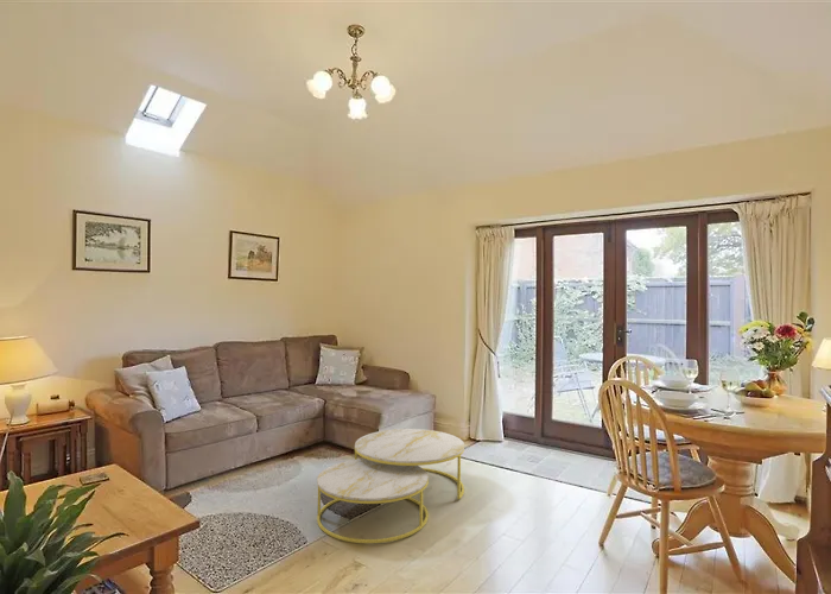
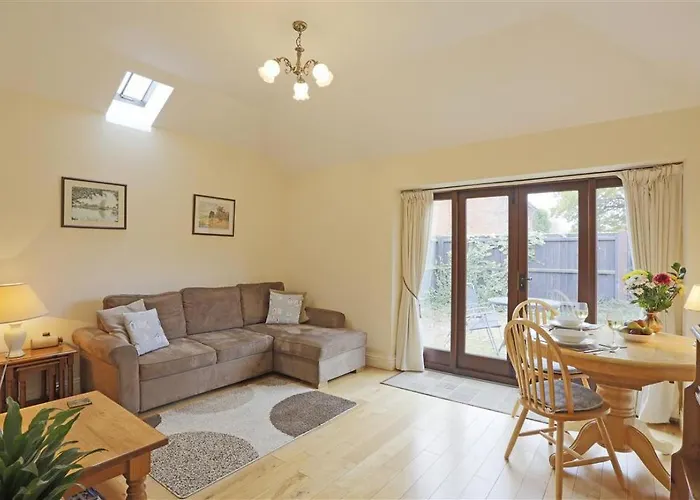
- coffee table [316,428,465,544]
